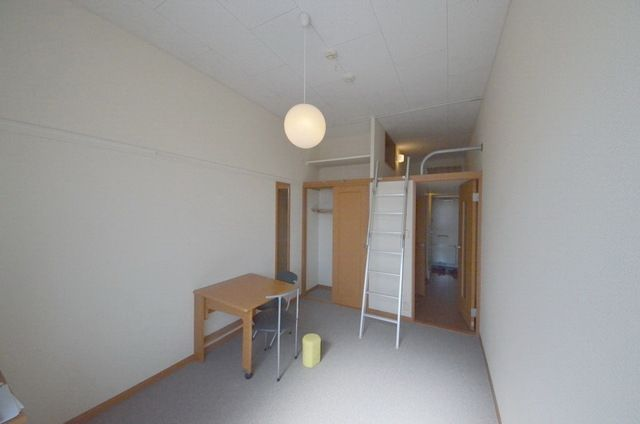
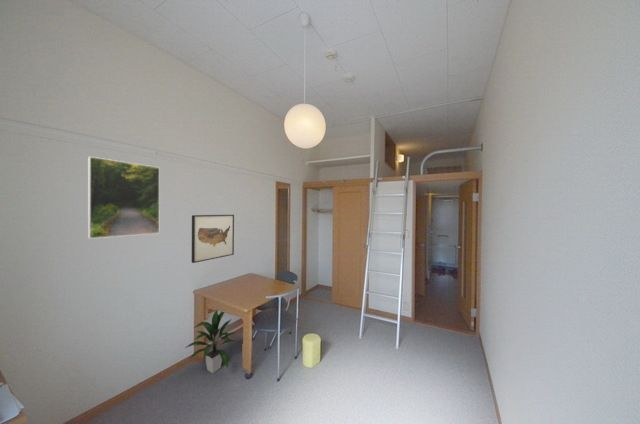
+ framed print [87,156,161,240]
+ indoor plant [184,309,238,374]
+ wall art [191,214,235,264]
